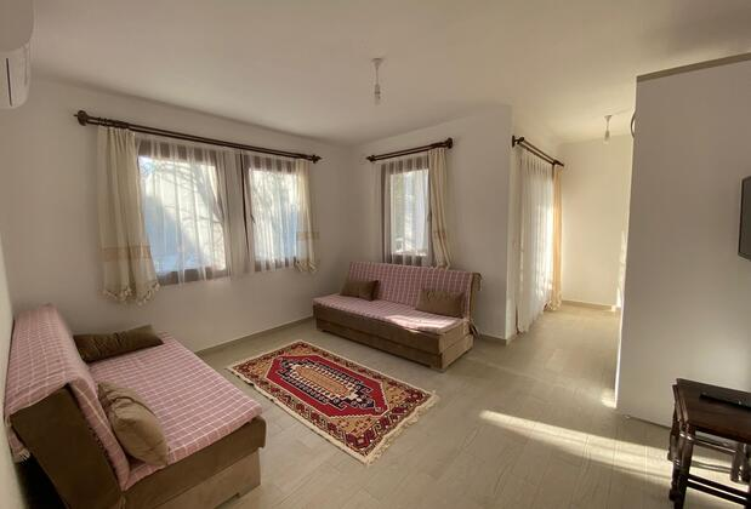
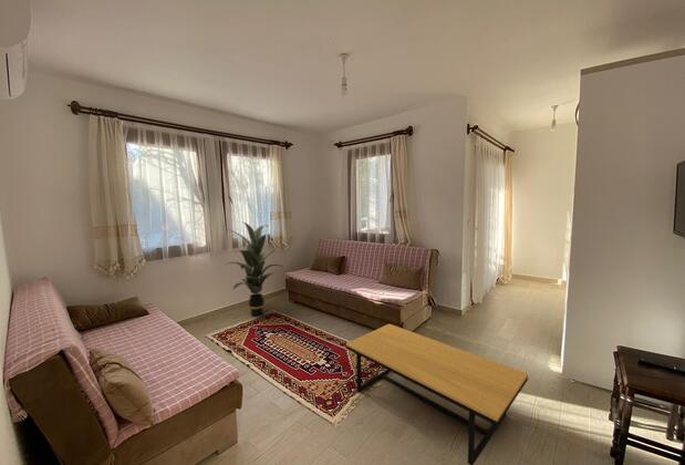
+ indoor plant [224,220,283,317]
+ coffee table [345,323,529,465]
